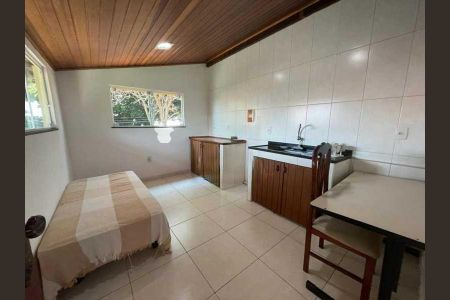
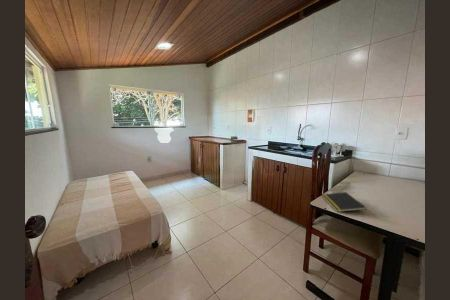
+ notepad [321,191,368,213]
